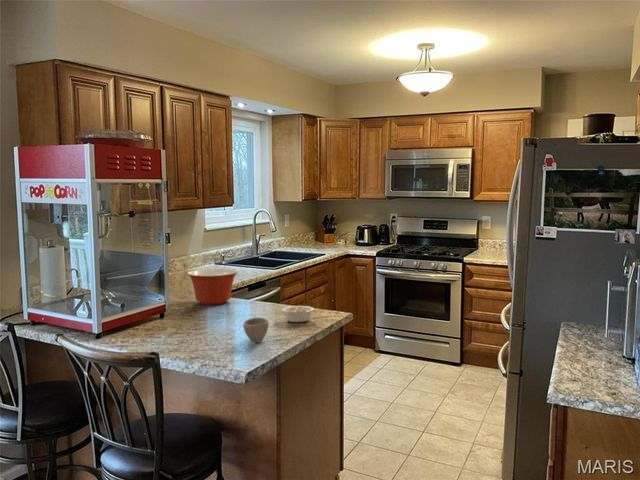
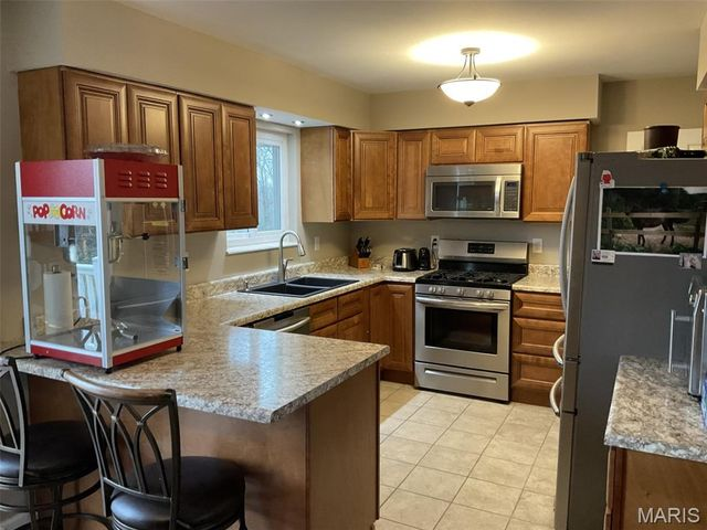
- mixing bowl [186,268,239,306]
- legume [281,305,319,323]
- cup [242,316,270,343]
